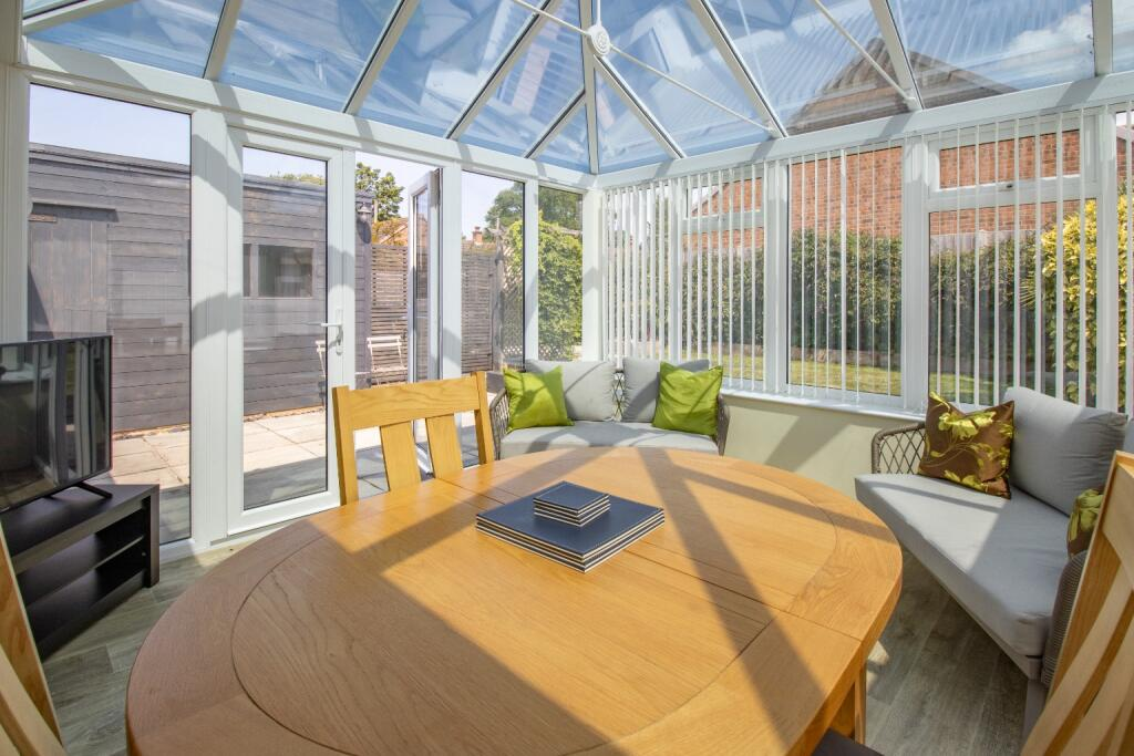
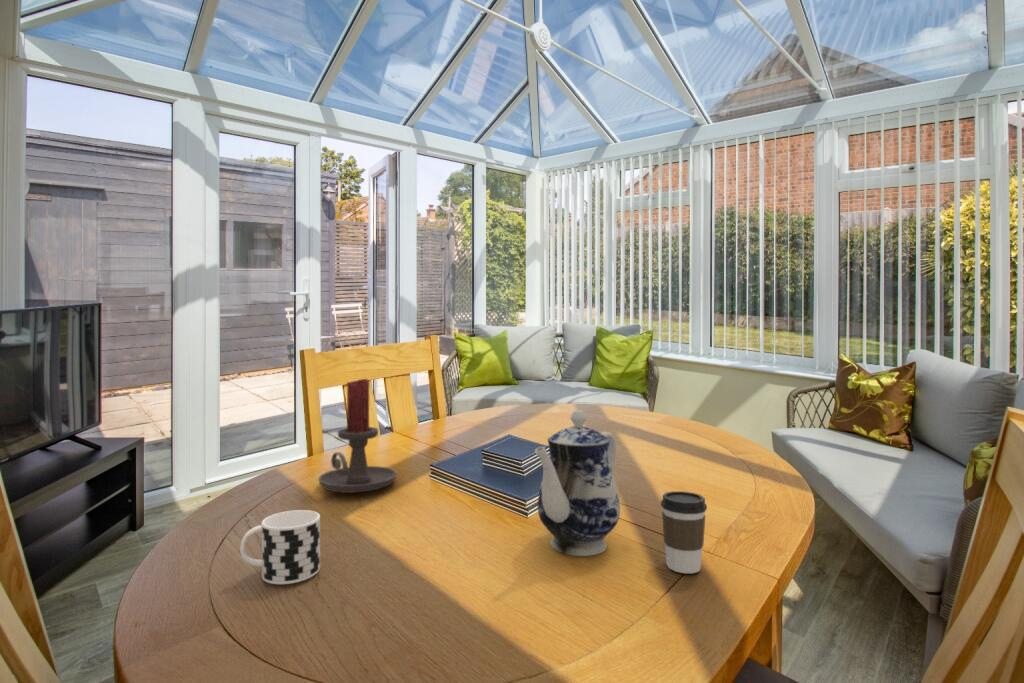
+ cup [239,509,321,585]
+ candle holder [317,378,398,494]
+ coffee cup [660,490,708,574]
+ teapot [534,409,621,557]
